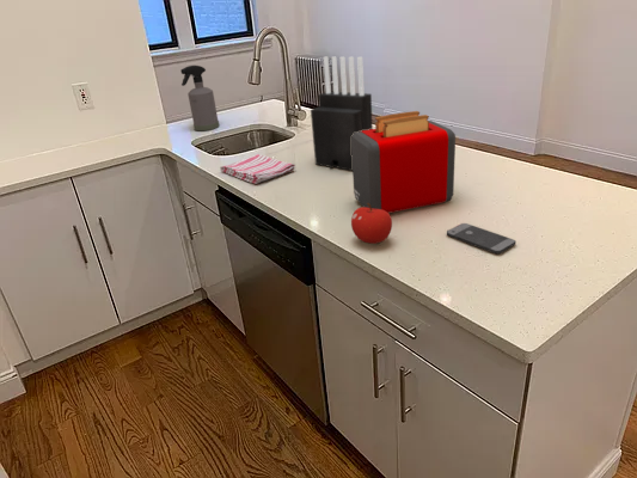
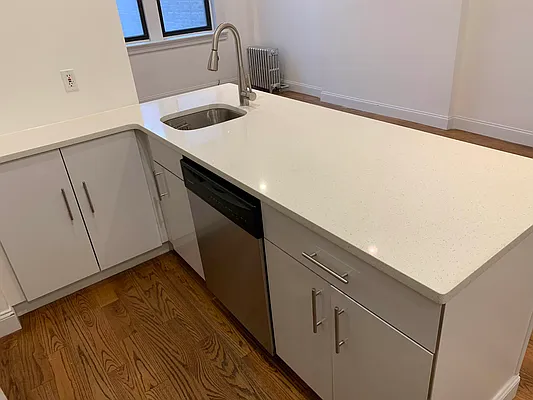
- smartphone [446,222,516,255]
- dish towel [219,153,296,185]
- fruit [350,203,393,245]
- knife block [310,56,374,172]
- toaster [351,110,457,214]
- spray bottle [179,65,220,131]
